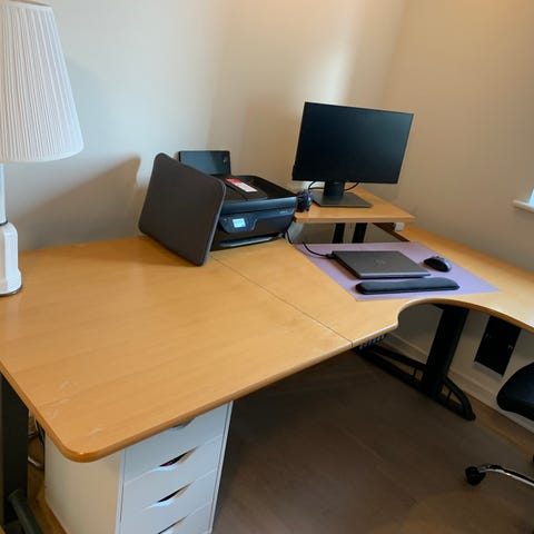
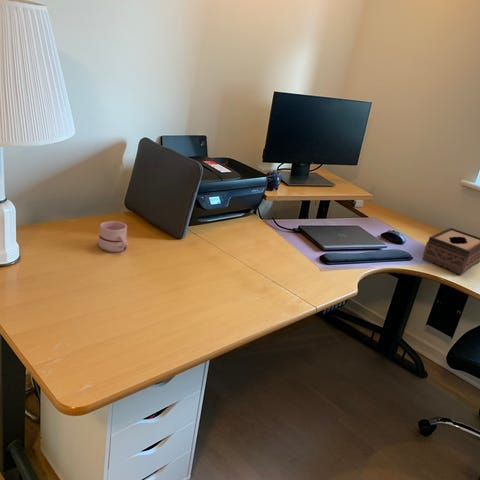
+ mug [97,220,128,253]
+ tissue box [421,227,480,276]
